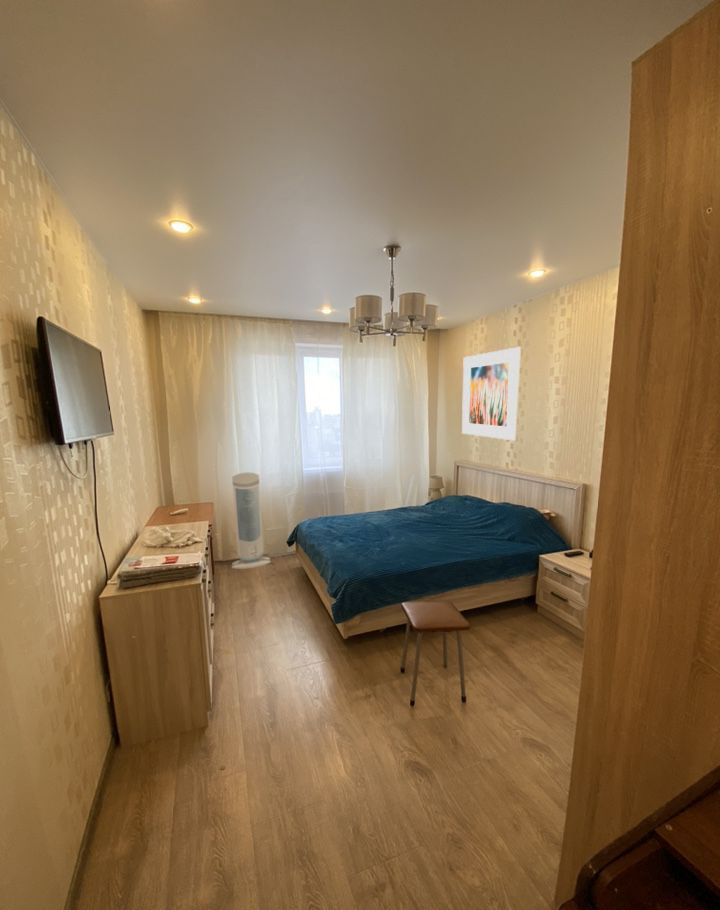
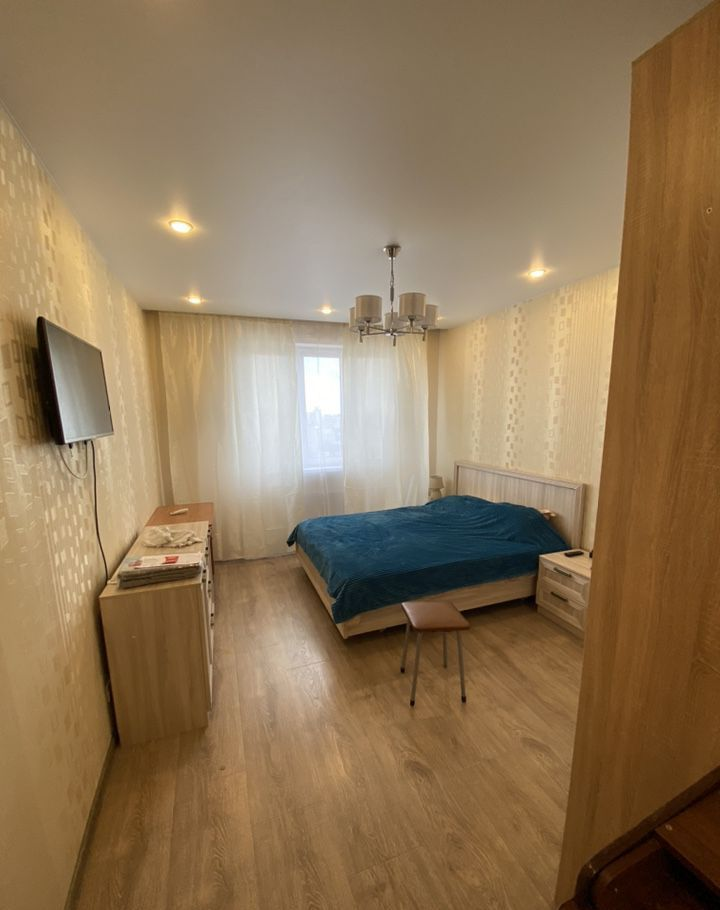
- air purifier [231,472,272,570]
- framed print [461,346,522,441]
